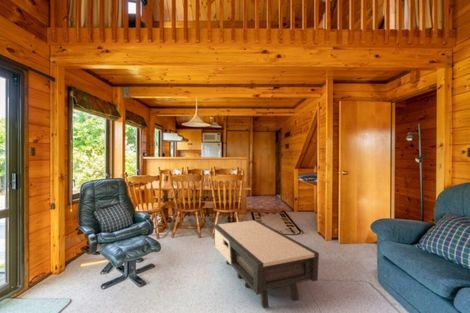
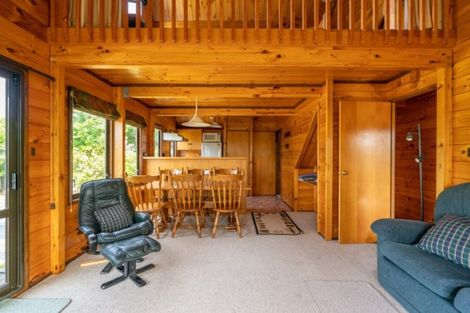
- coffee table [213,219,320,309]
